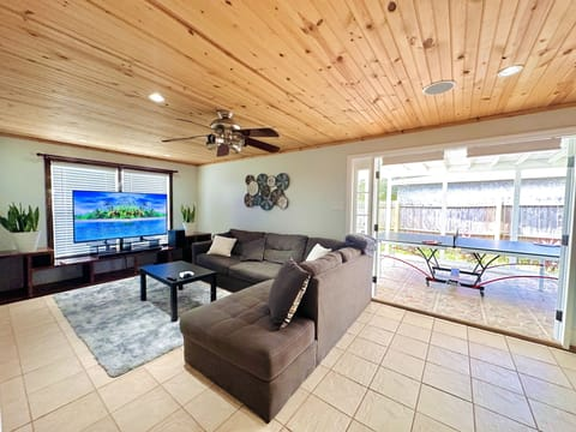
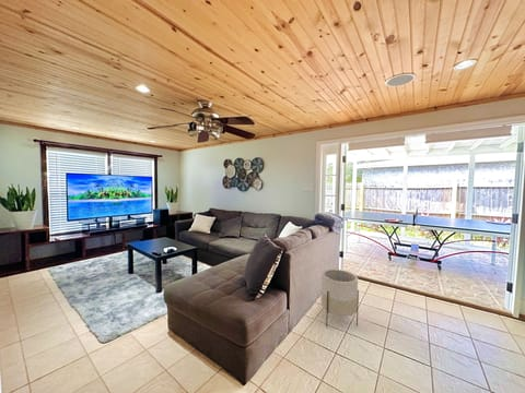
+ planter [319,269,360,327]
